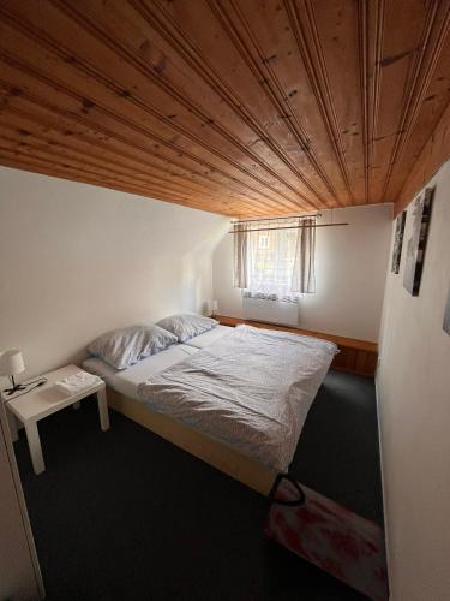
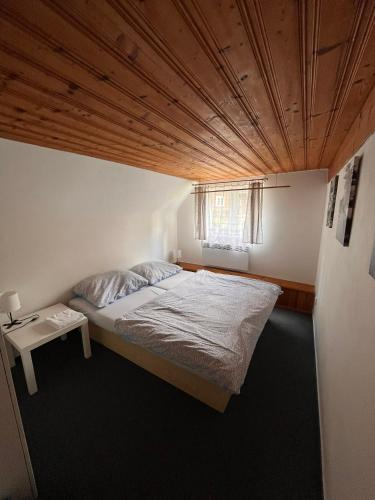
- bag [263,472,391,601]
